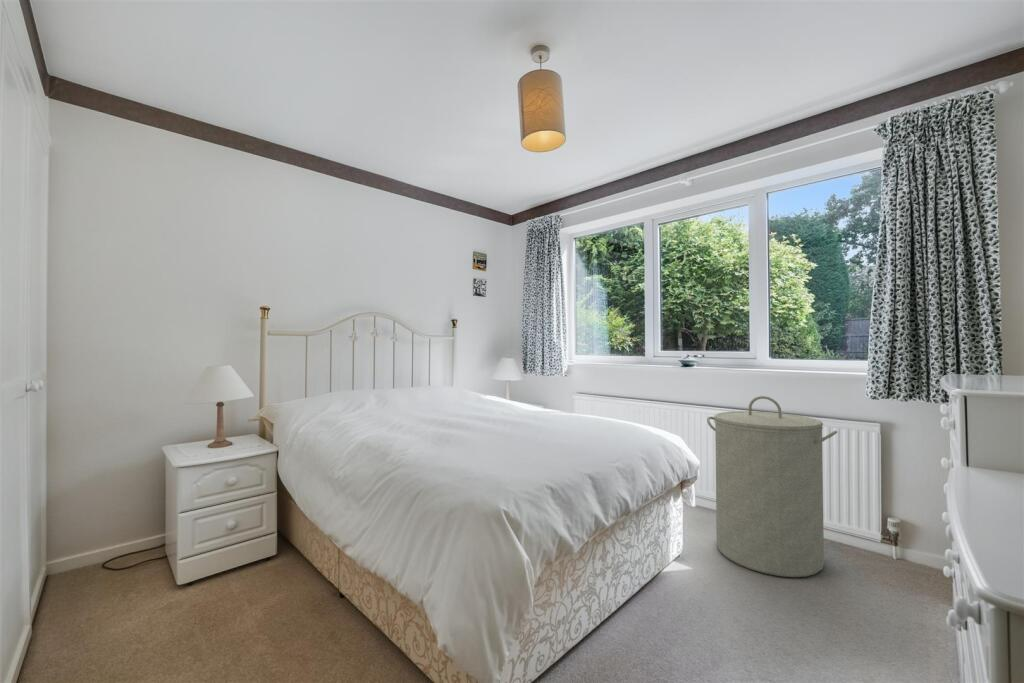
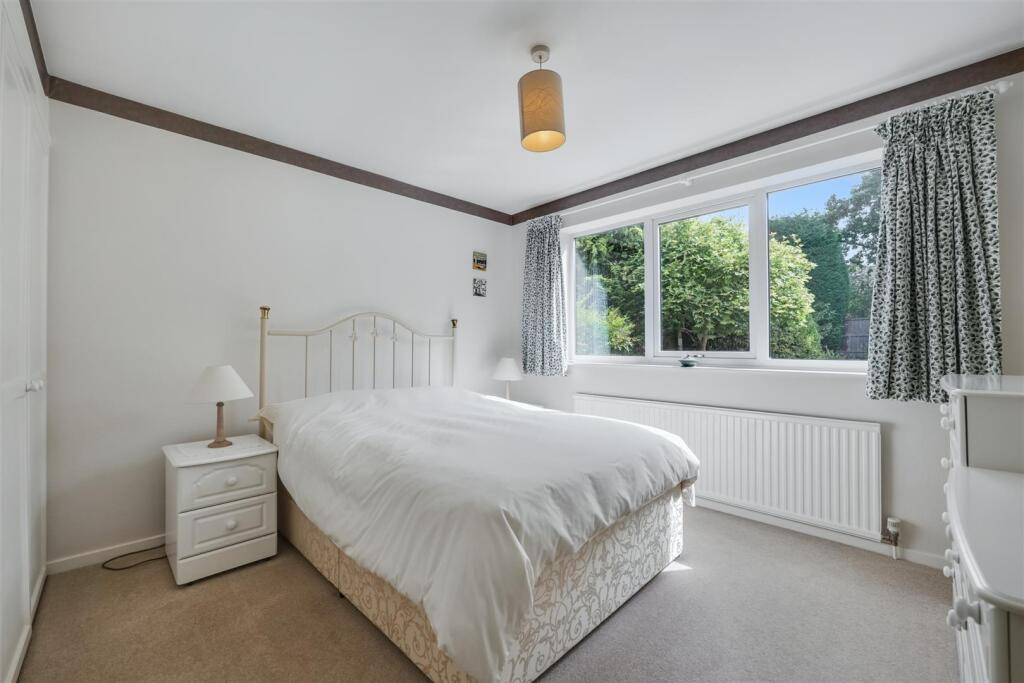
- laundry hamper [706,395,838,578]
